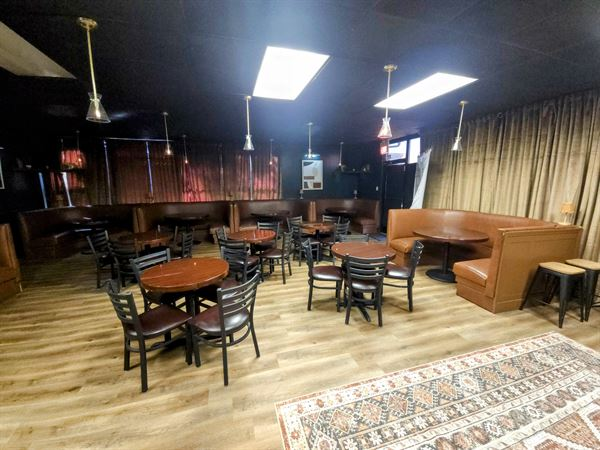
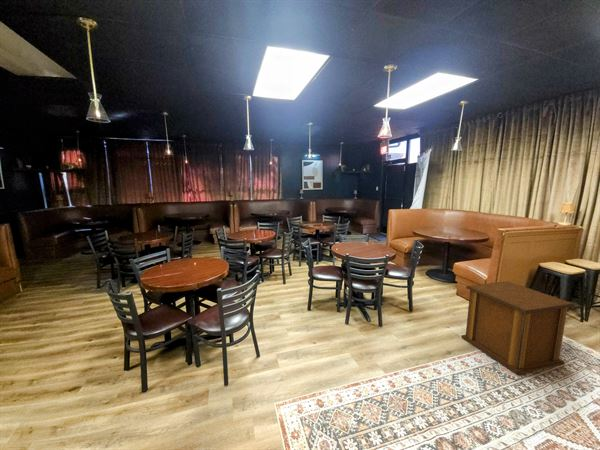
+ side table [460,280,575,376]
